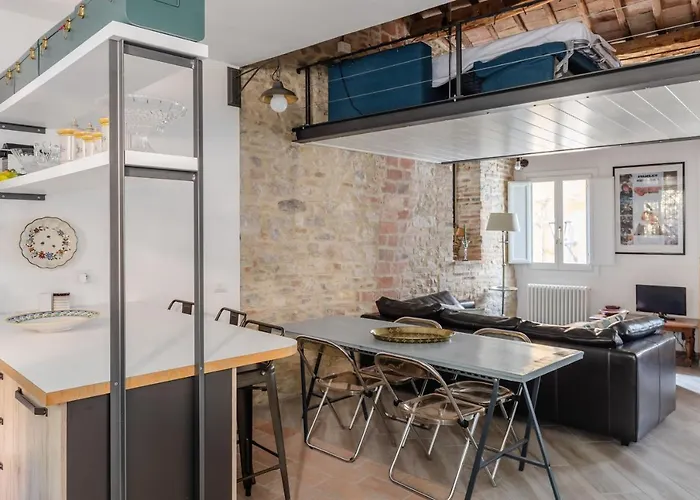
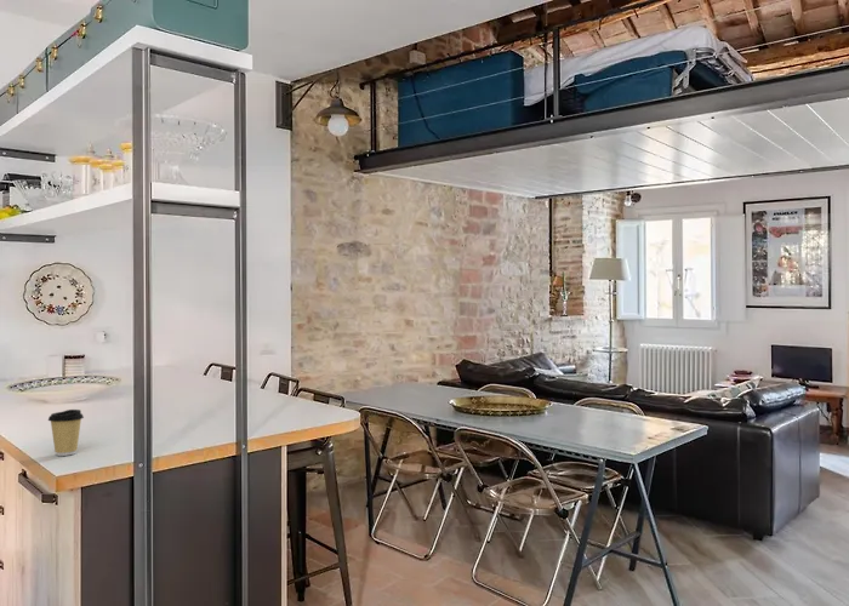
+ coffee cup [47,408,85,457]
